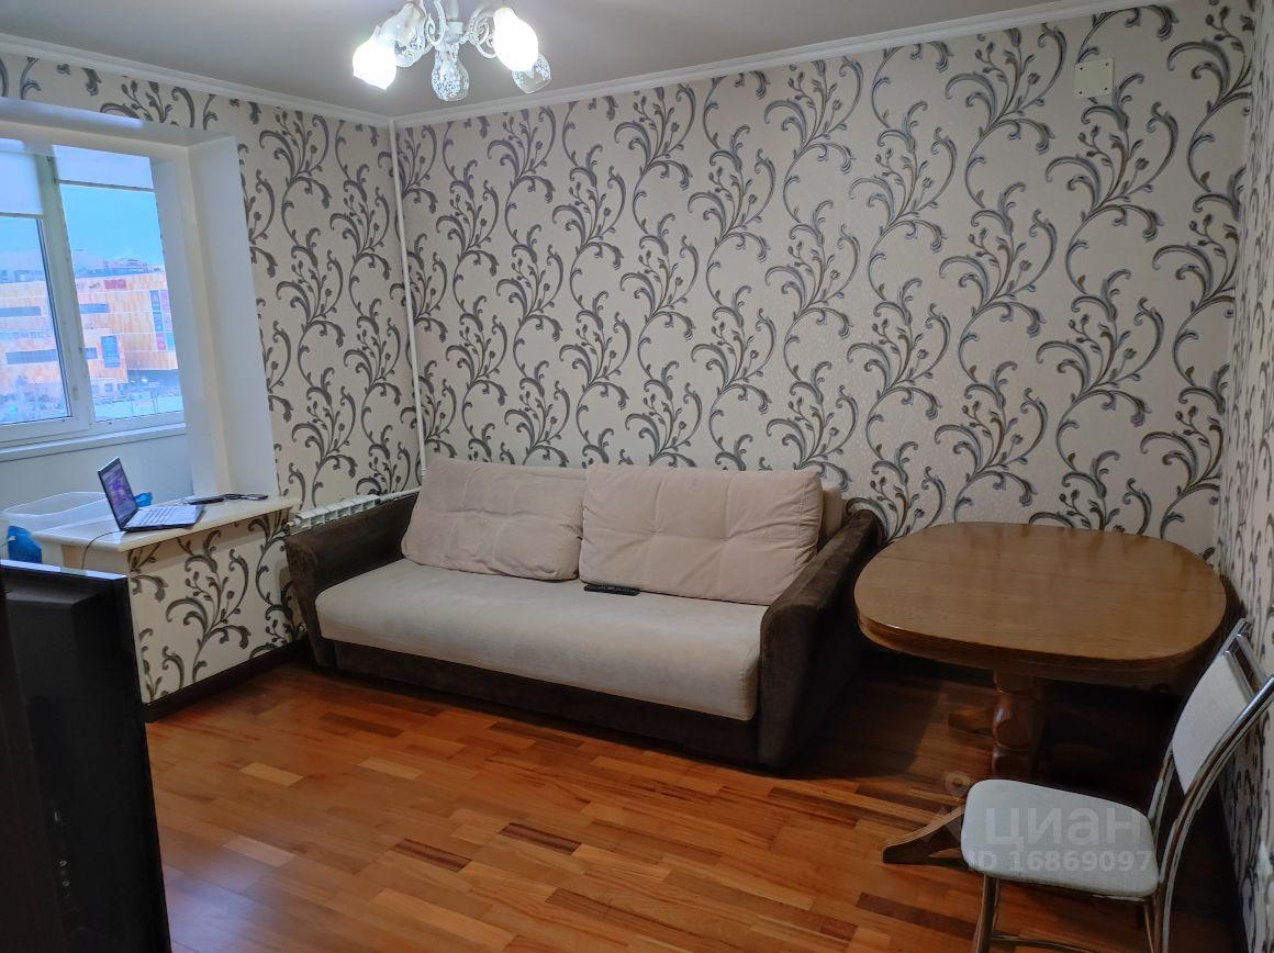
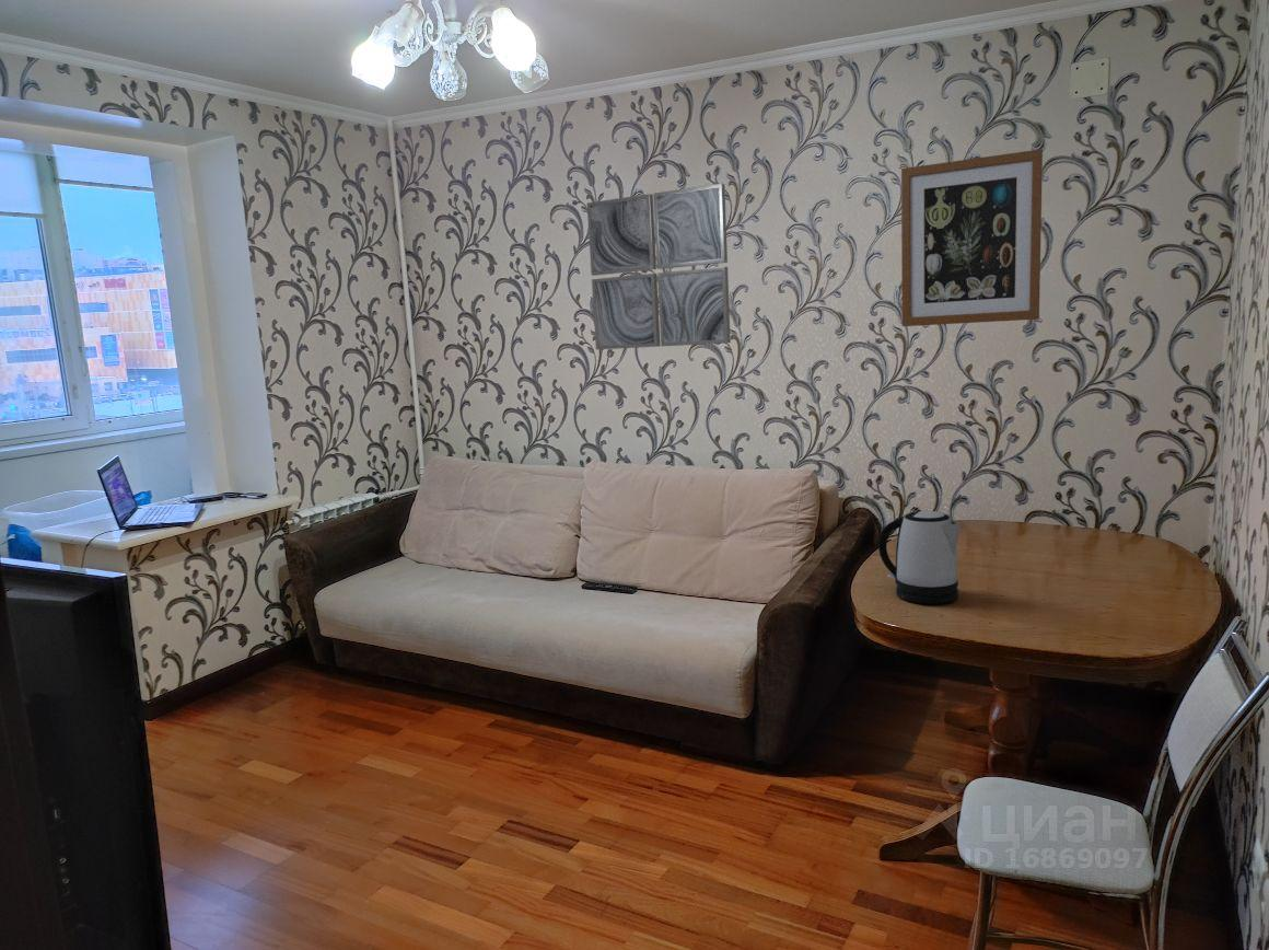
+ wall art [900,148,1044,327]
+ wall art [586,183,732,350]
+ kettle [877,510,962,604]
